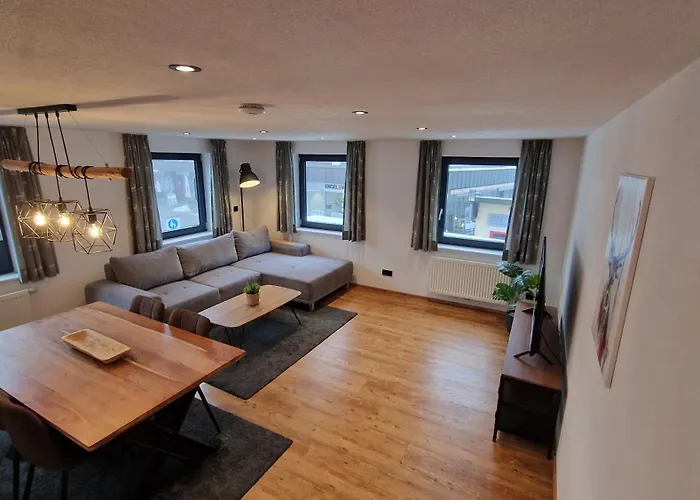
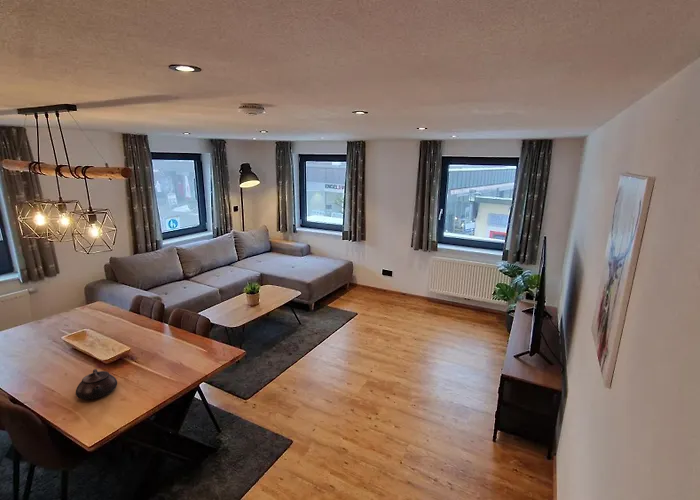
+ teapot [75,368,118,400]
